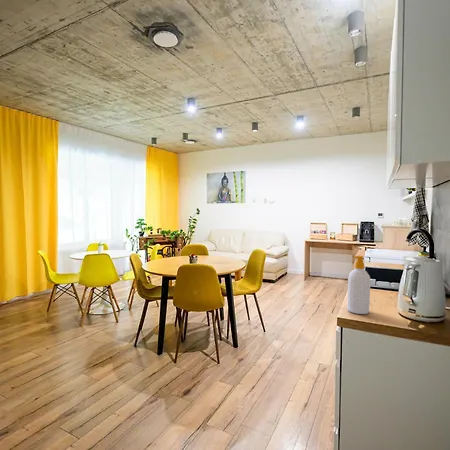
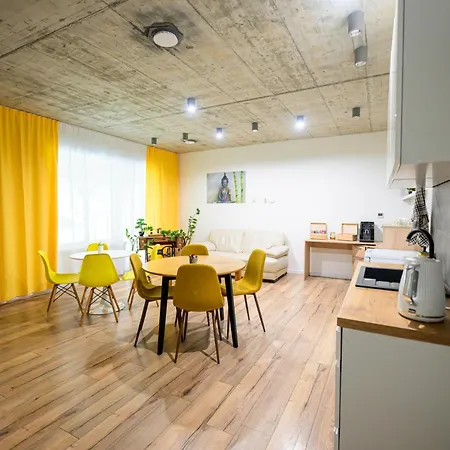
- soap bottle [346,255,371,315]
